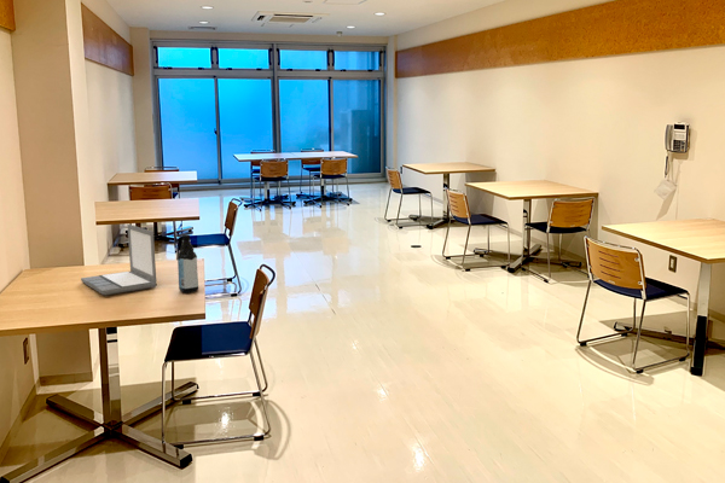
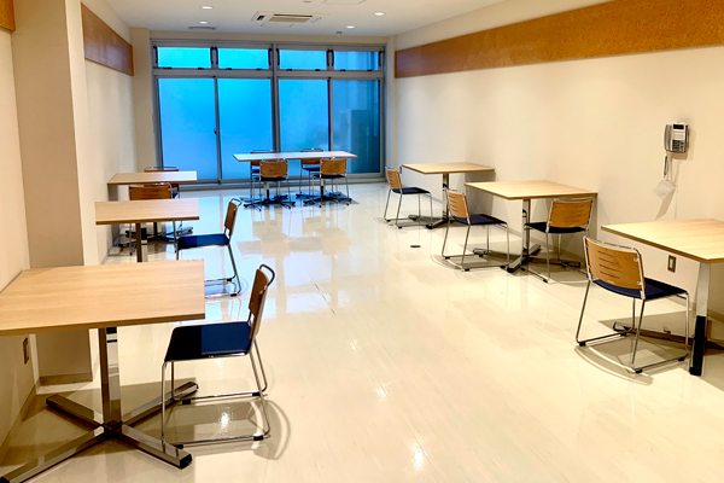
- water bottle [176,233,199,295]
- laptop [80,223,158,296]
